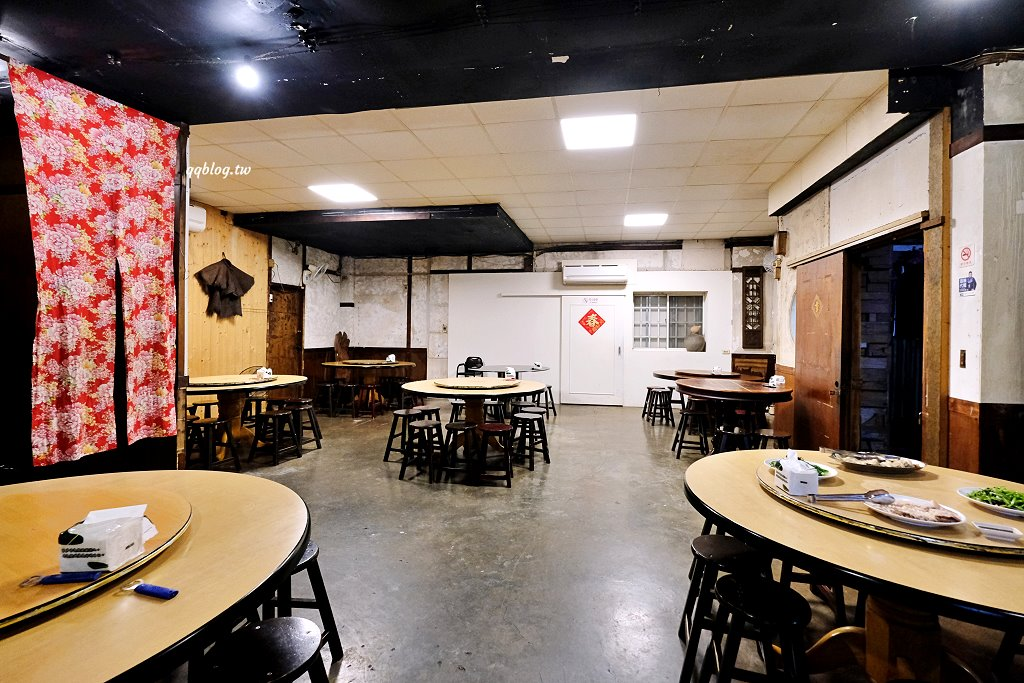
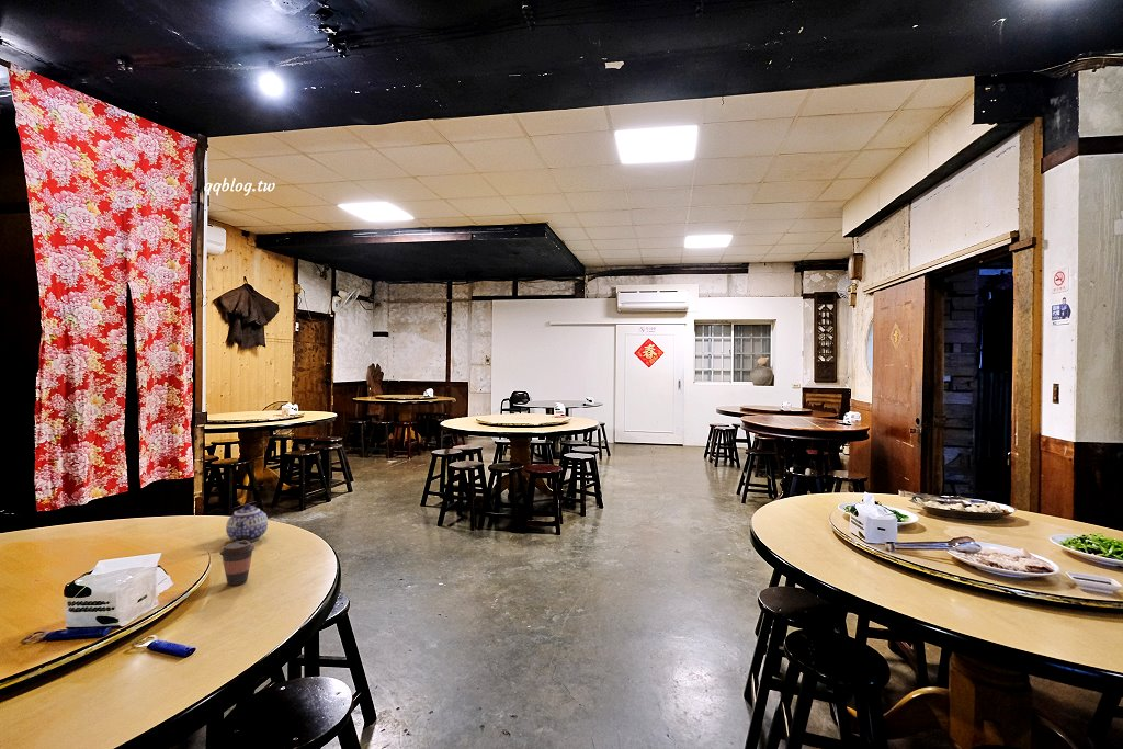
+ teapot [225,503,269,543]
+ coffee cup [218,541,256,587]
